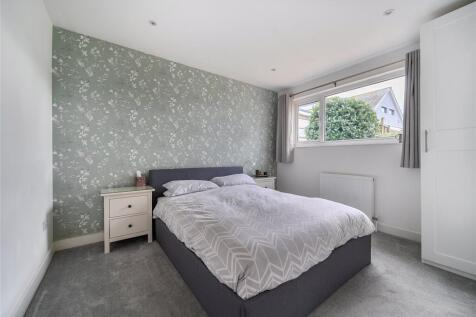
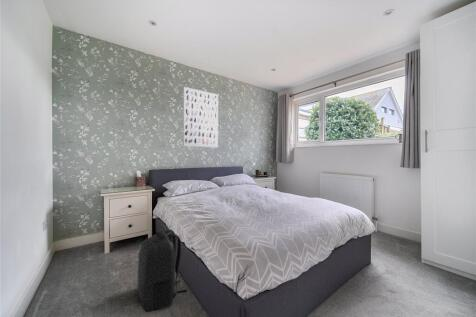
+ backpack [137,229,188,313]
+ wall art [182,86,219,149]
